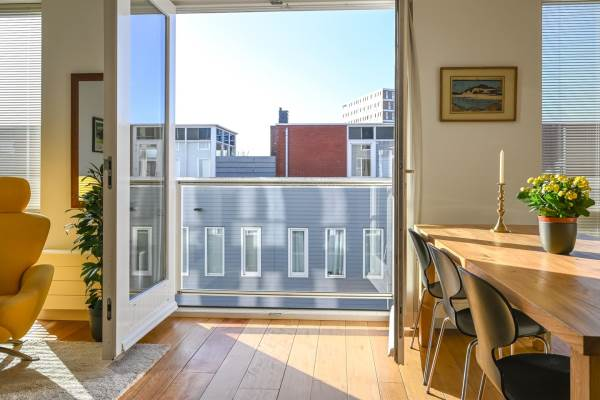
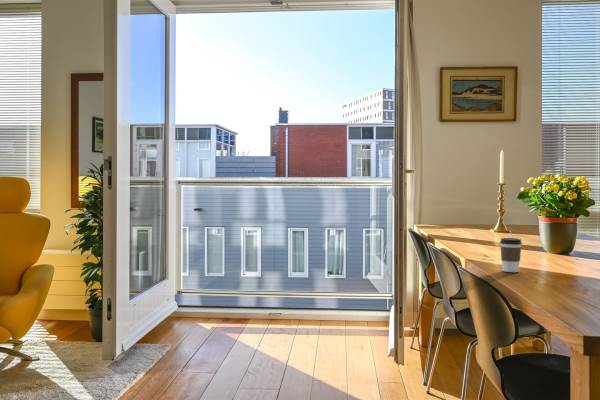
+ coffee cup [499,237,523,273]
